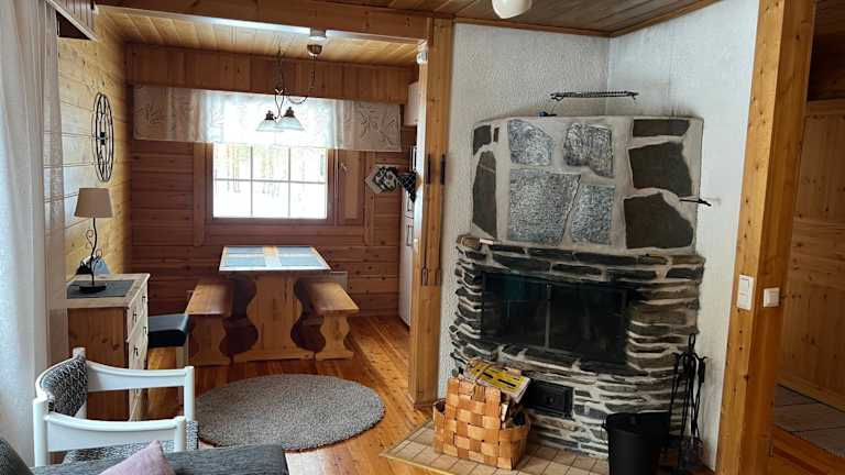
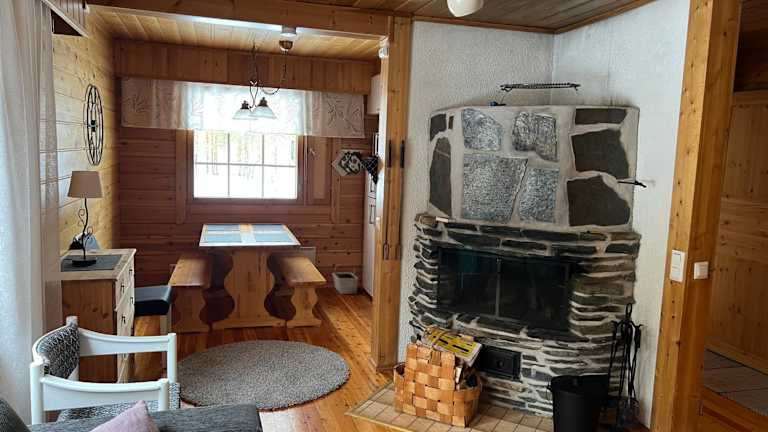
+ basket [332,263,359,295]
